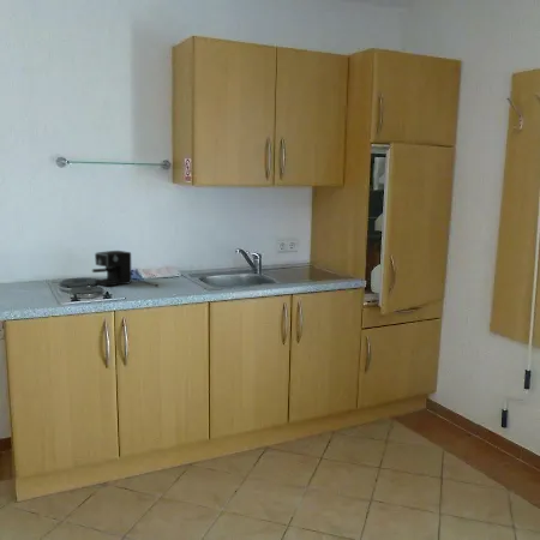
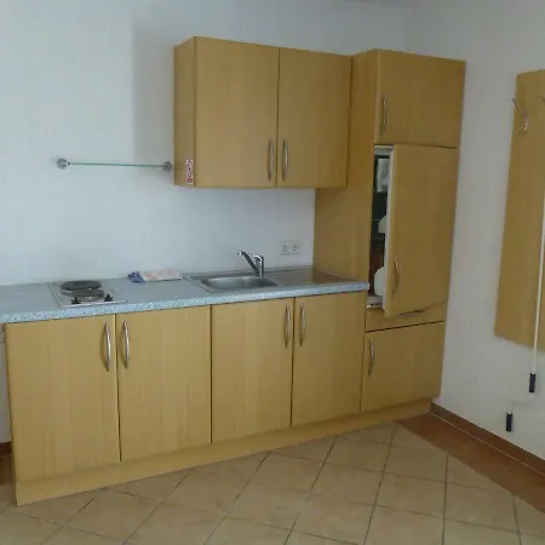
- coffee maker [91,250,160,288]
